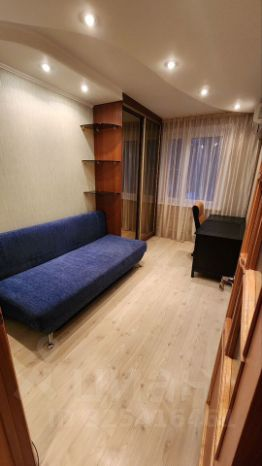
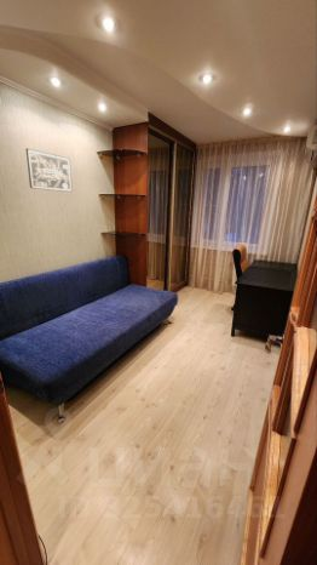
+ wall art [25,147,74,193]
